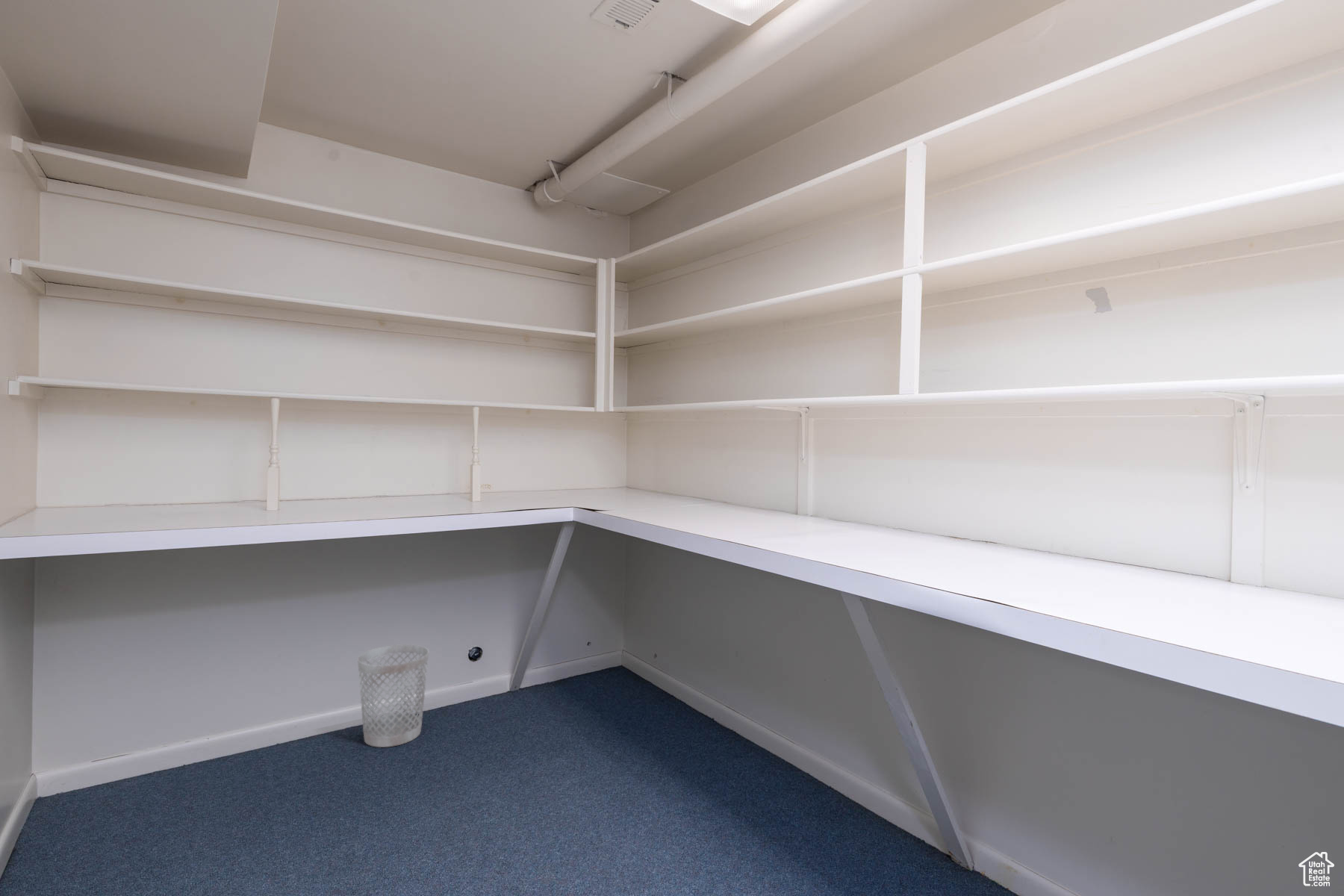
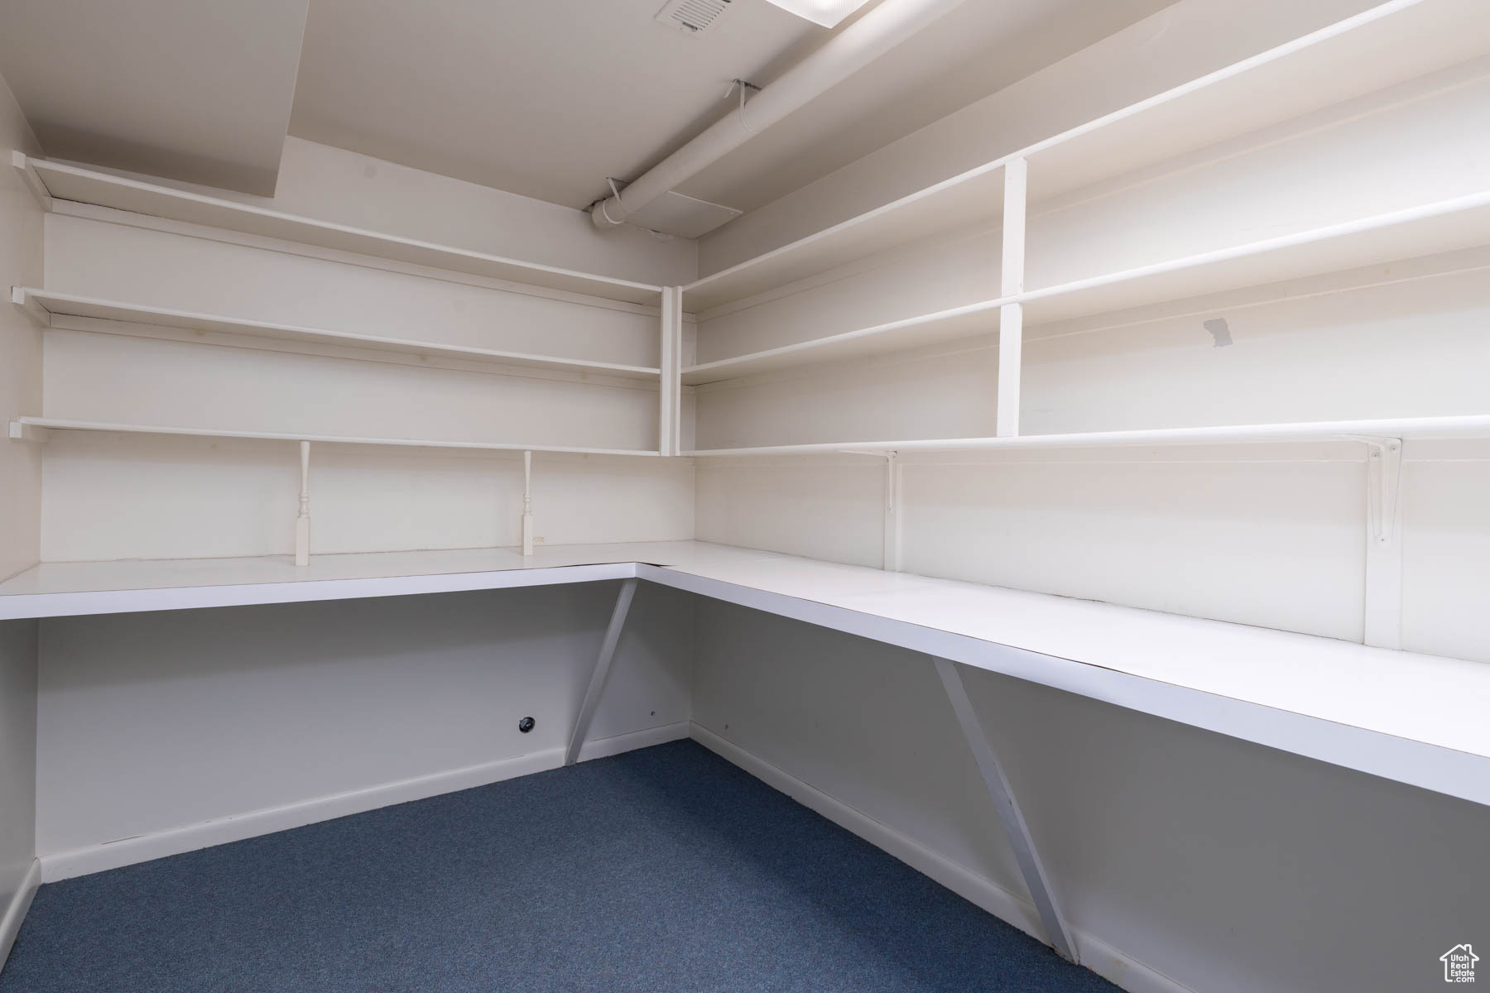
- wastebasket [357,644,429,748]
